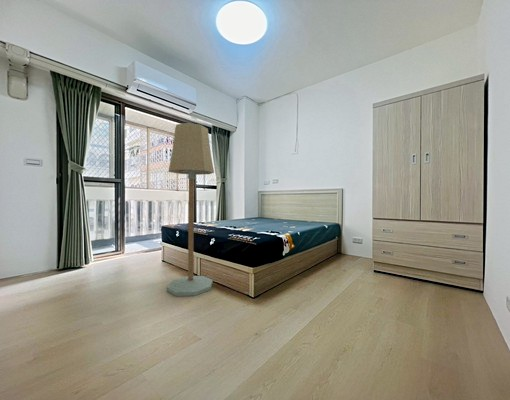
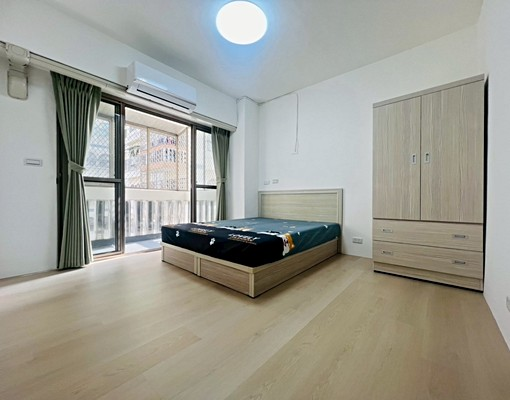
- floor lamp [166,122,215,297]
